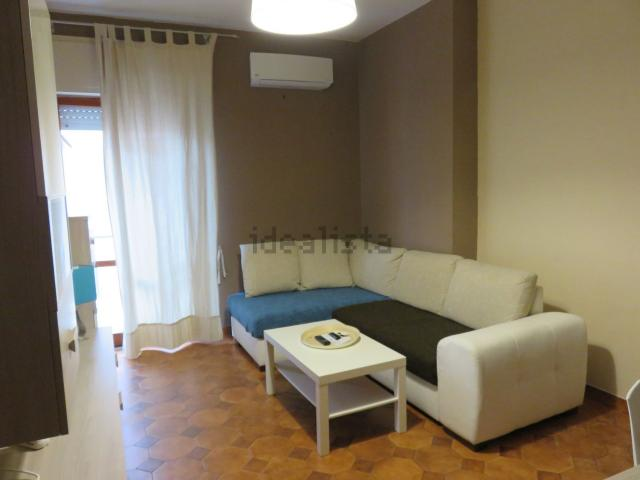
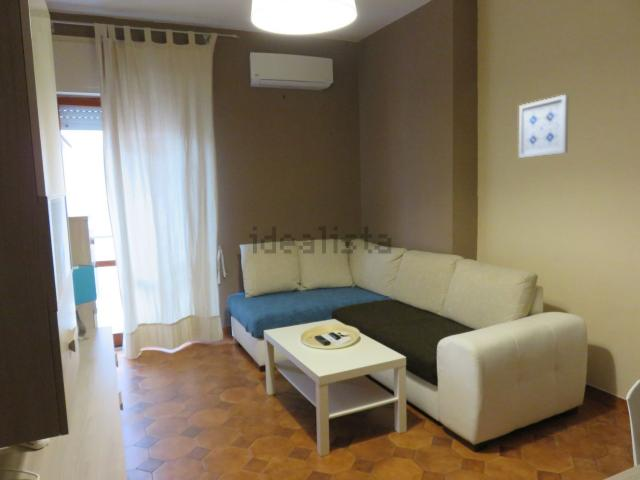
+ wall art [518,94,569,159]
